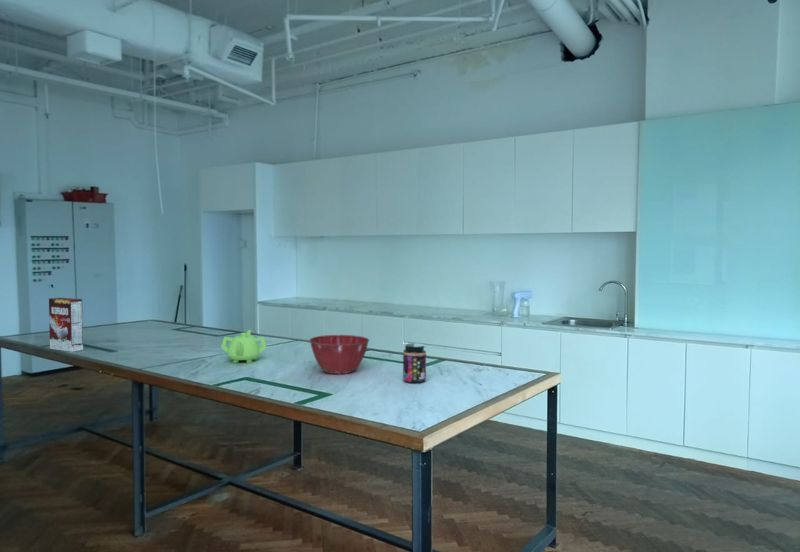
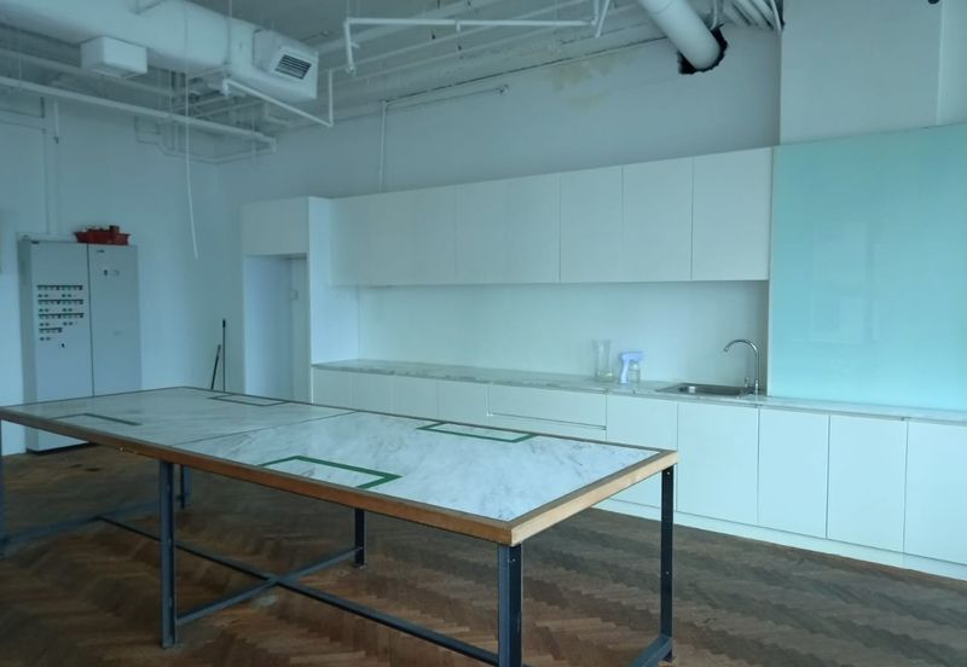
- cereal box [48,297,84,353]
- mixing bowl [308,334,370,375]
- teapot [220,329,268,364]
- jar [402,342,427,384]
